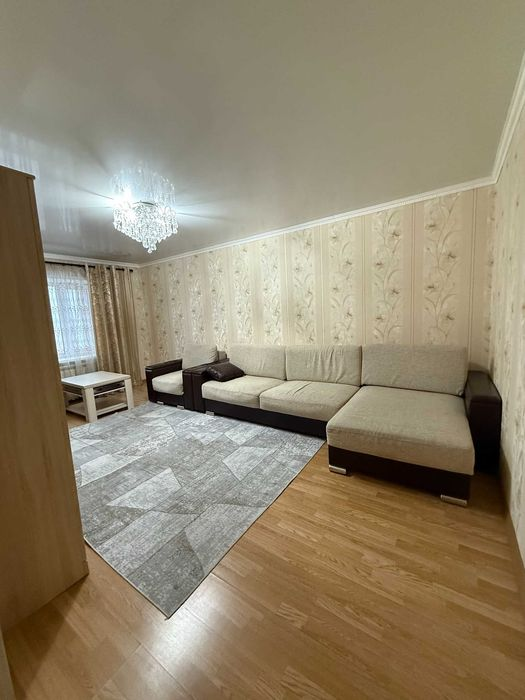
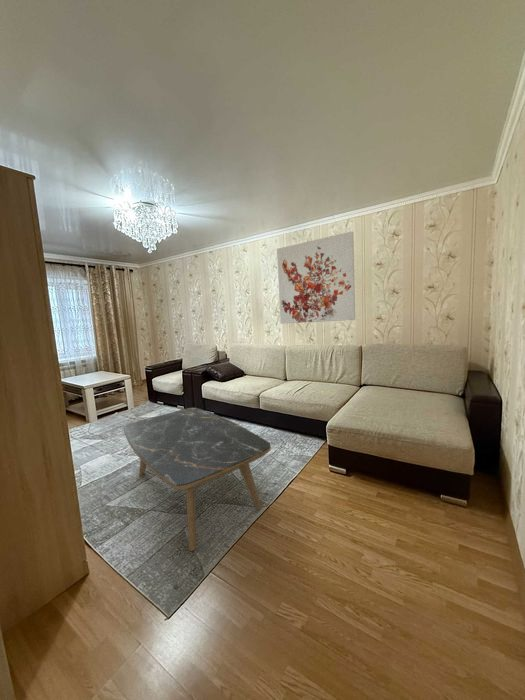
+ coffee table [123,407,272,552]
+ wall art [276,231,356,325]
